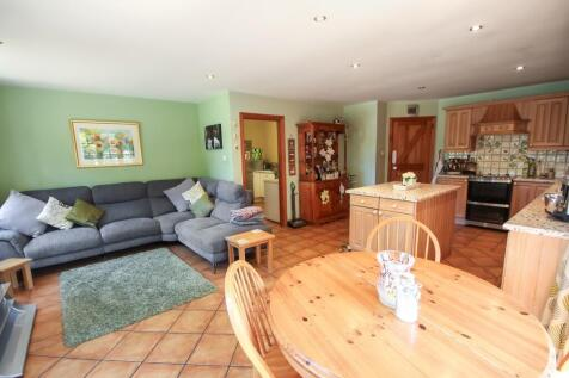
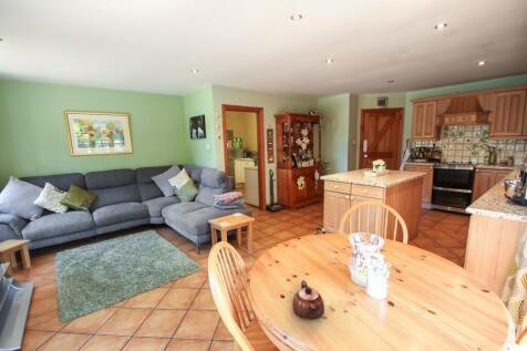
+ teapot [292,279,326,320]
